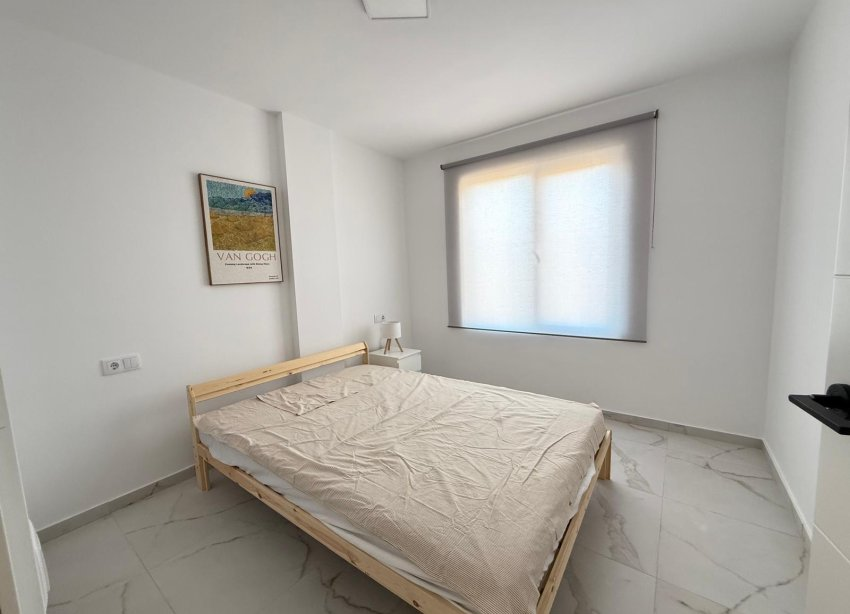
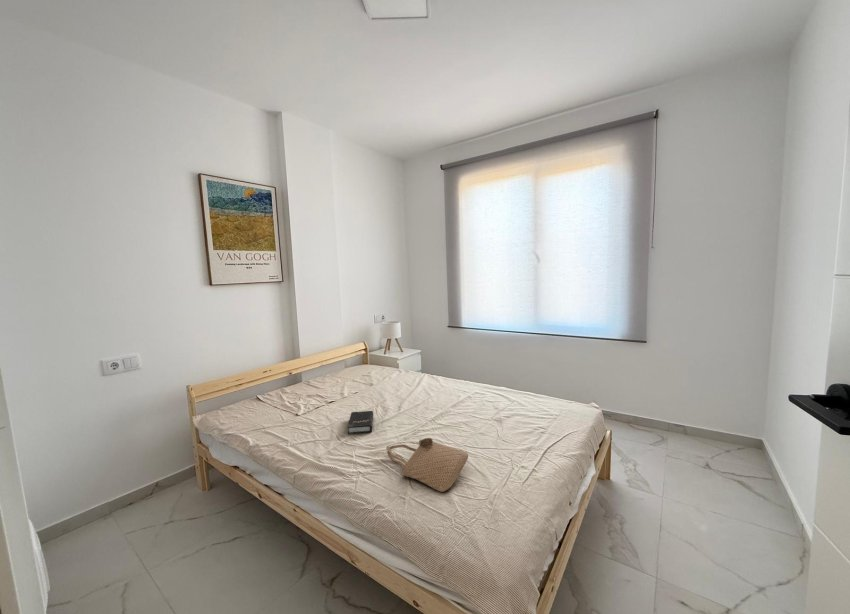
+ hardback book [347,410,374,435]
+ tote bag [385,437,469,493]
